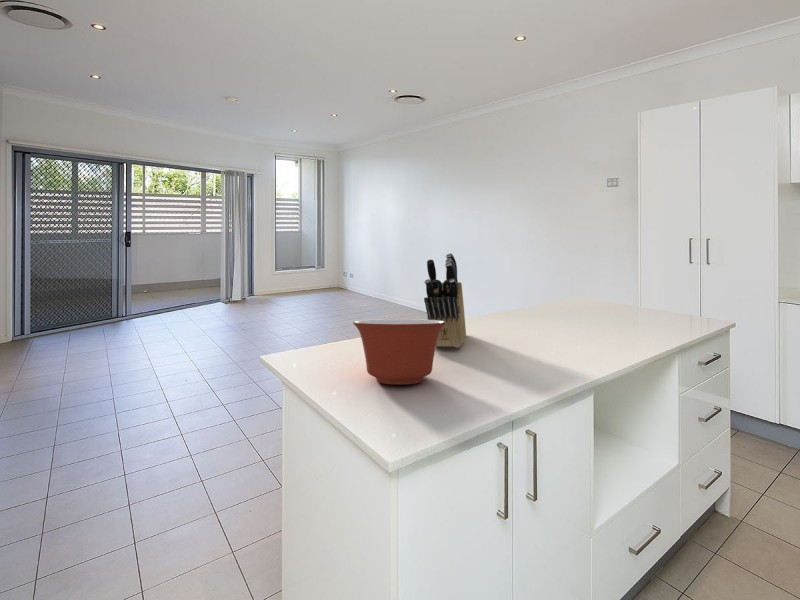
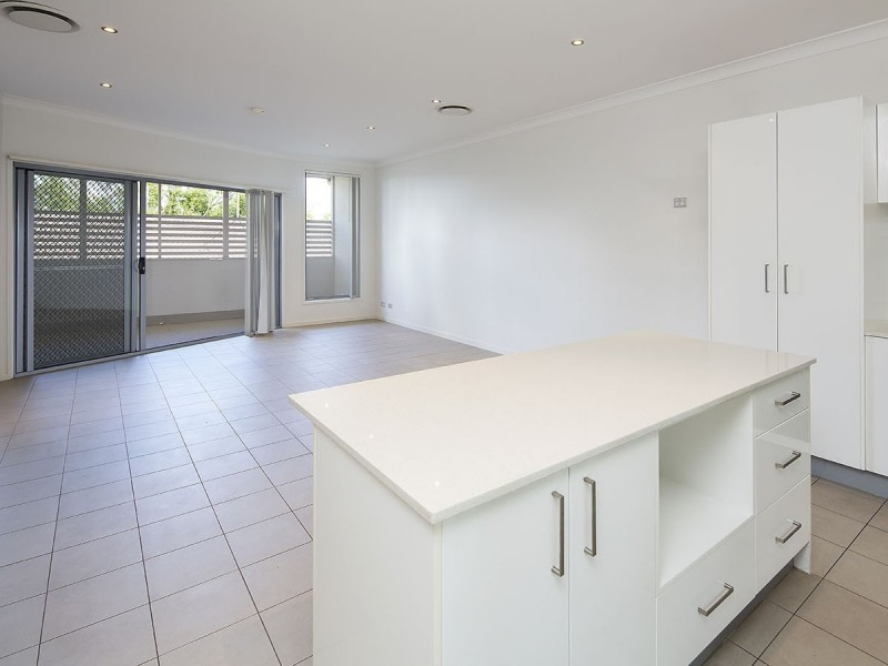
- knife block [423,252,467,349]
- mixing bowl [352,318,446,385]
